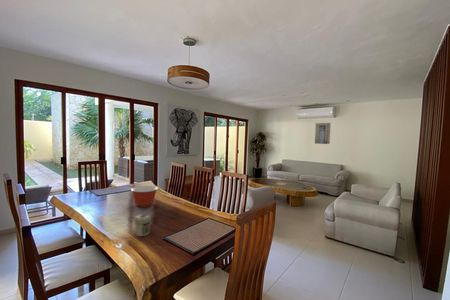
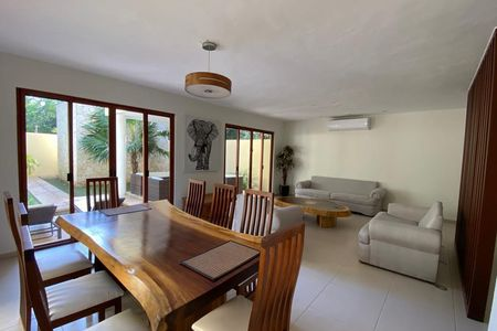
- jar [134,213,152,237]
- mixing bowl [130,185,159,208]
- wall art [314,122,332,145]
